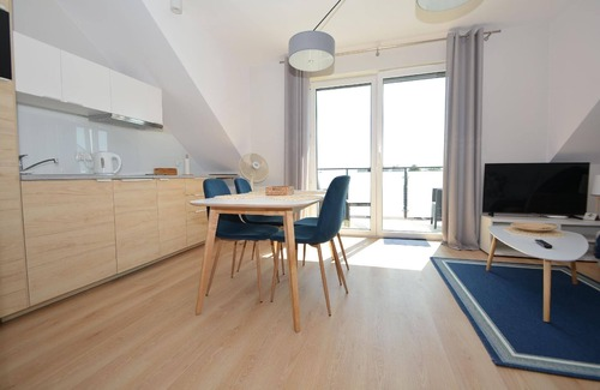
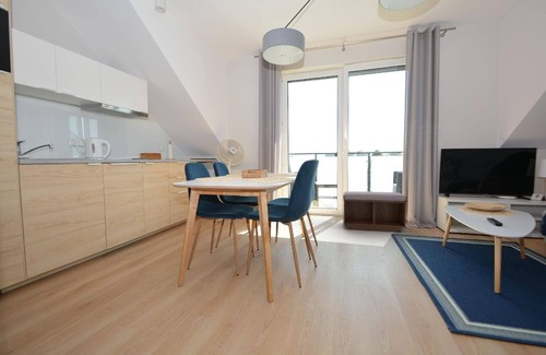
+ bench [342,190,408,233]
